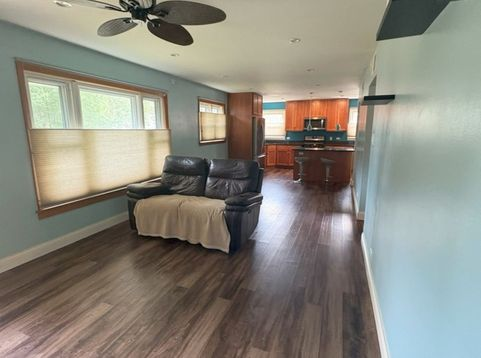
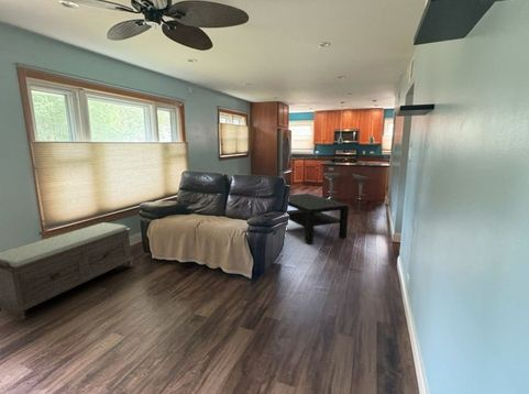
+ coffee table [286,193,350,245]
+ bench [0,221,135,322]
